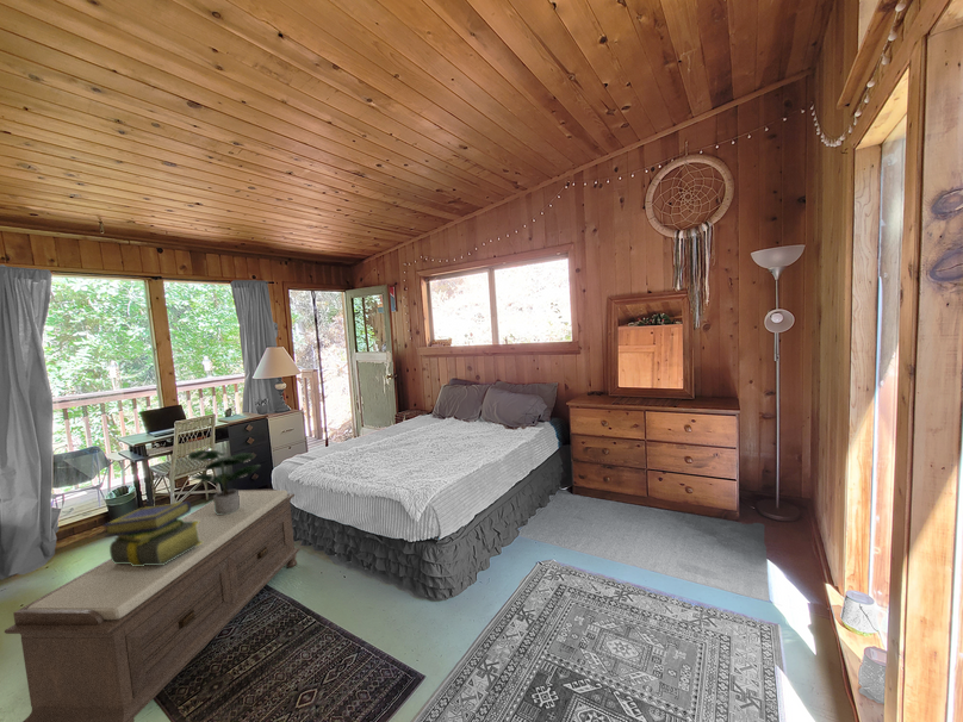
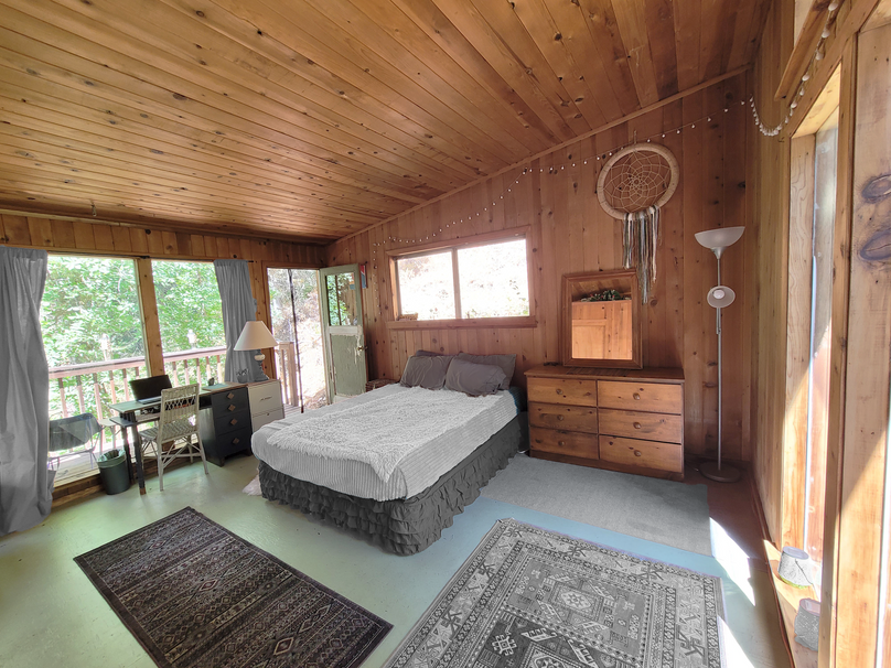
- stack of books [101,500,203,566]
- potted plant [187,449,261,515]
- bench [4,488,302,722]
